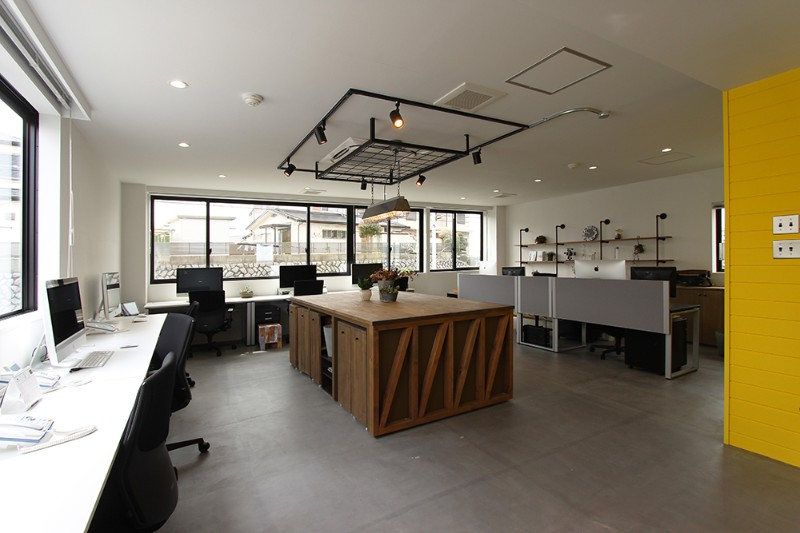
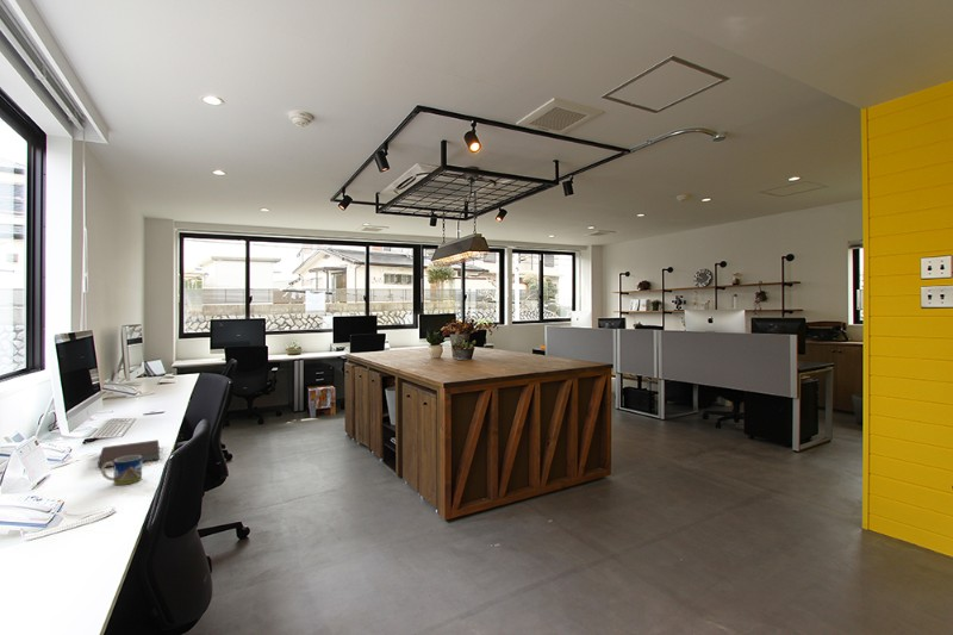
+ mug [100,455,143,486]
+ notebook [96,438,161,469]
